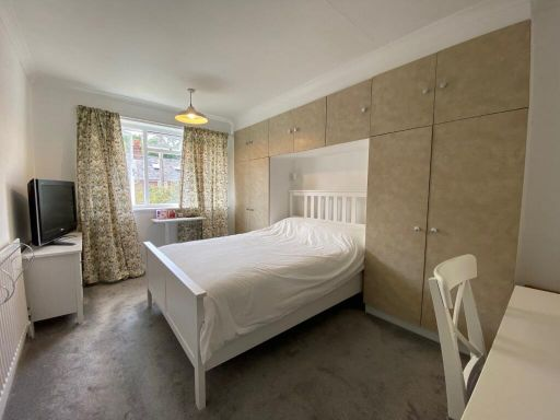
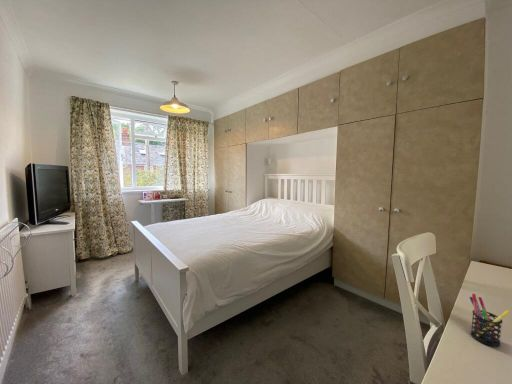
+ pen holder [468,293,511,348]
